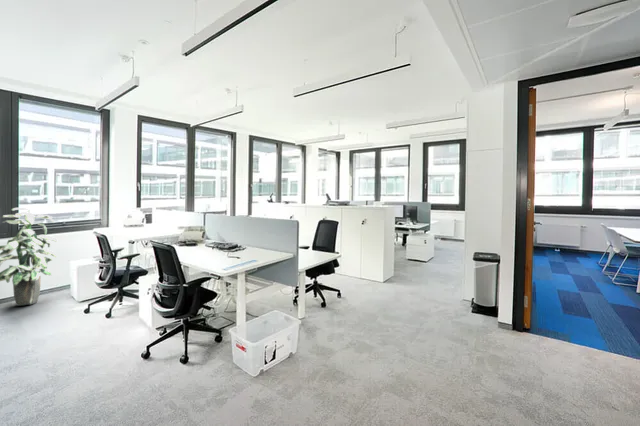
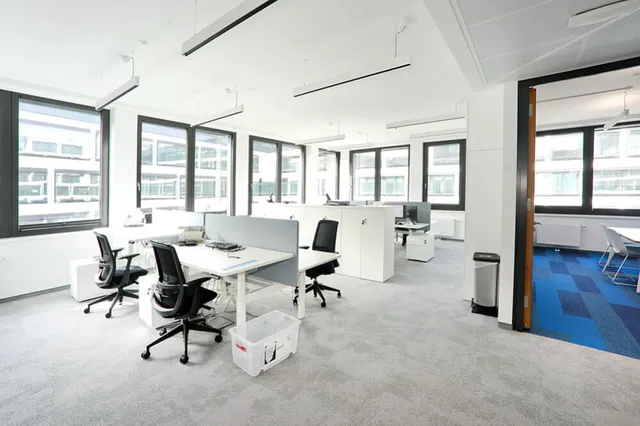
- indoor plant [0,207,58,307]
